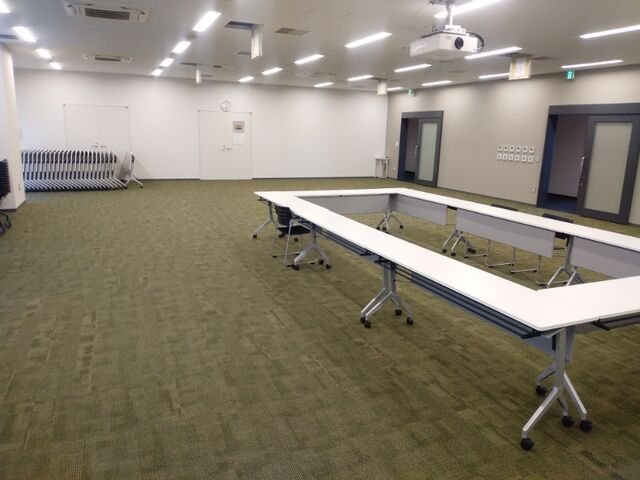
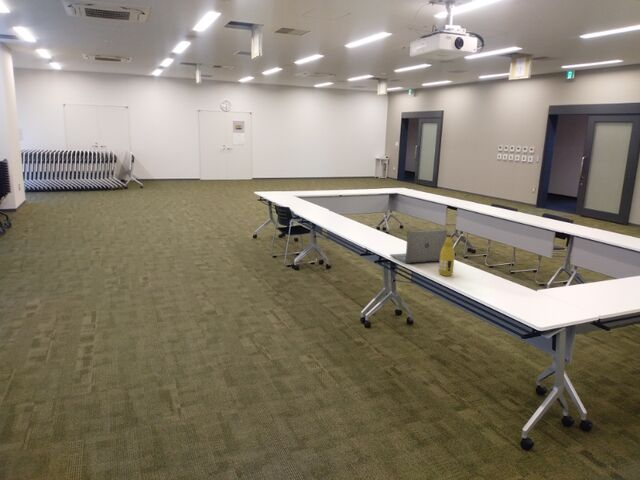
+ bottle [438,233,456,277]
+ laptop [389,228,448,265]
